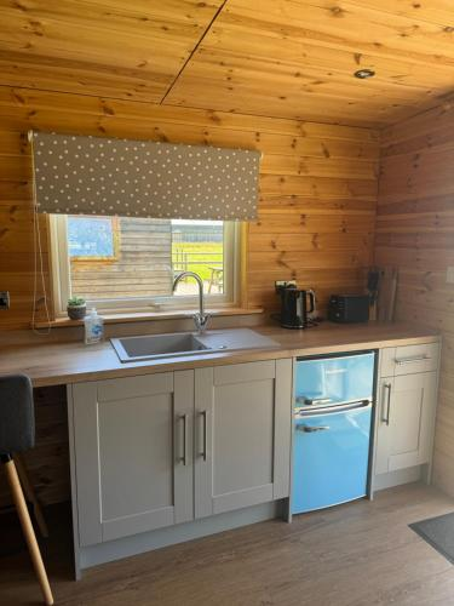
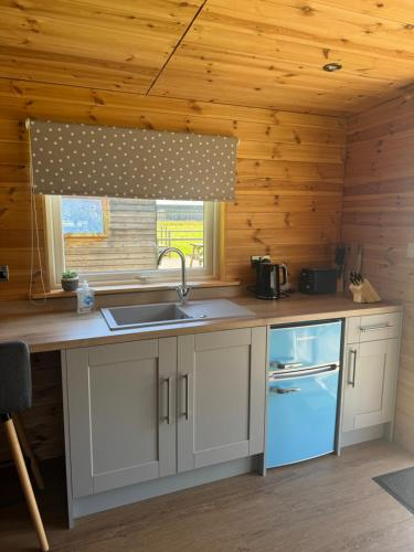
+ knife block [348,269,382,304]
